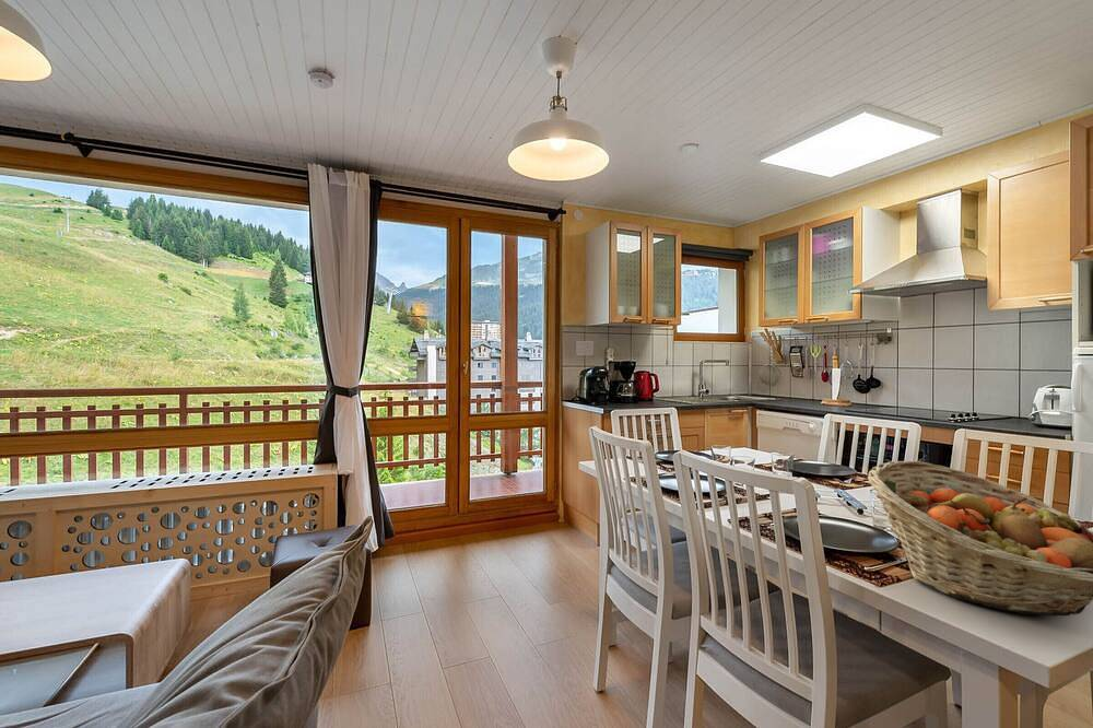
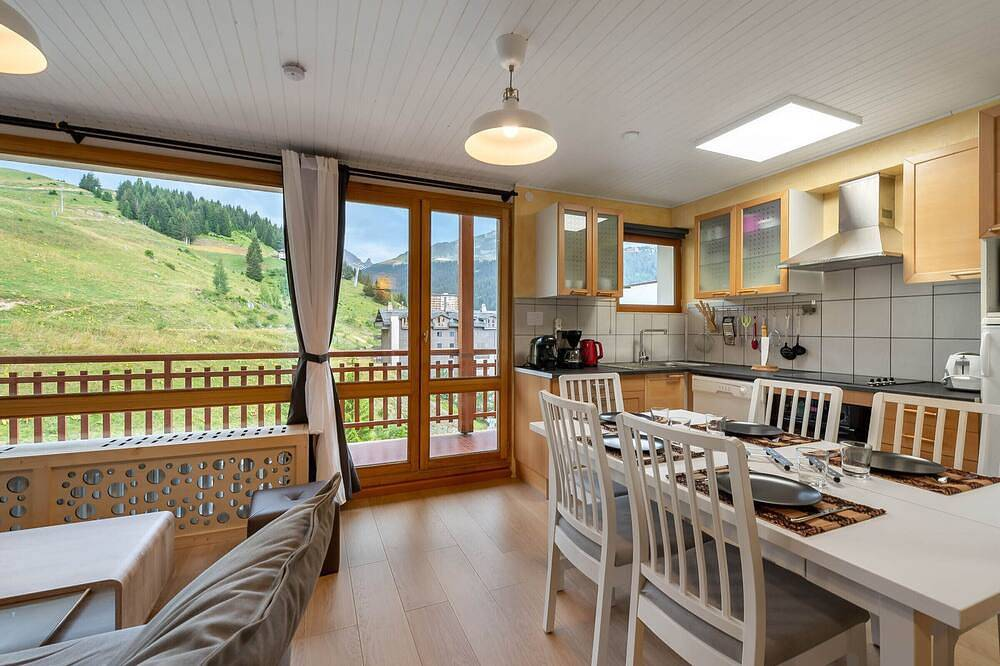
- fruit basket [867,459,1093,617]
